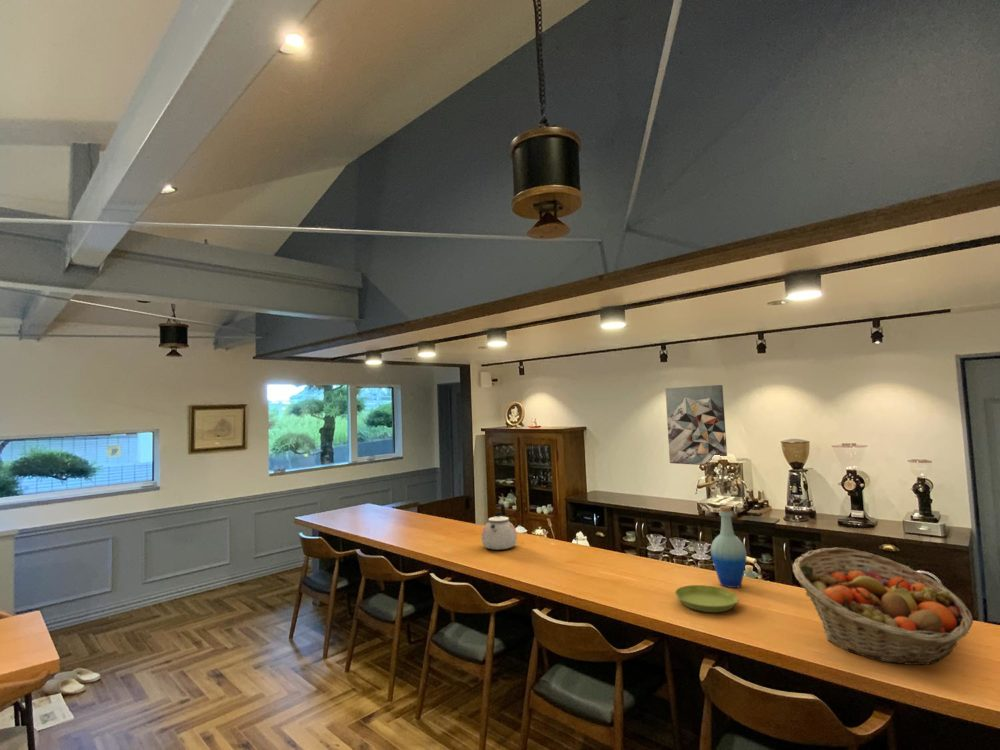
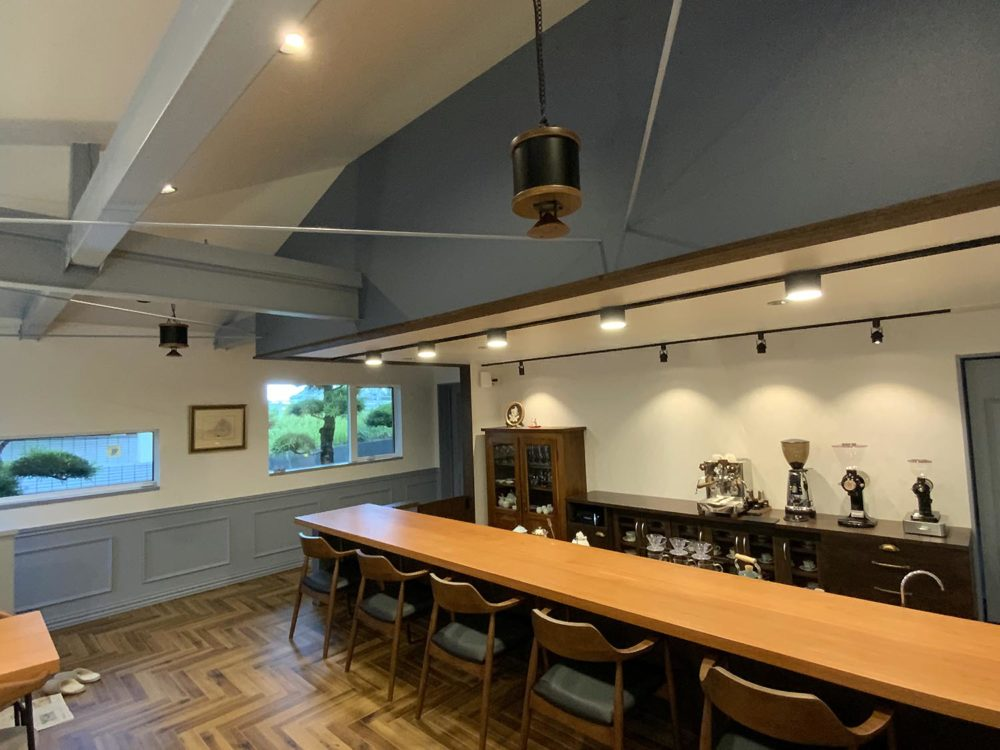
- fruit basket [792,547,974,666]
- bottle [710,505,748,589]
- saucer [674,584,739,613]
- wall art [665,384,728,466]
- kettle [480,503,518,551]
